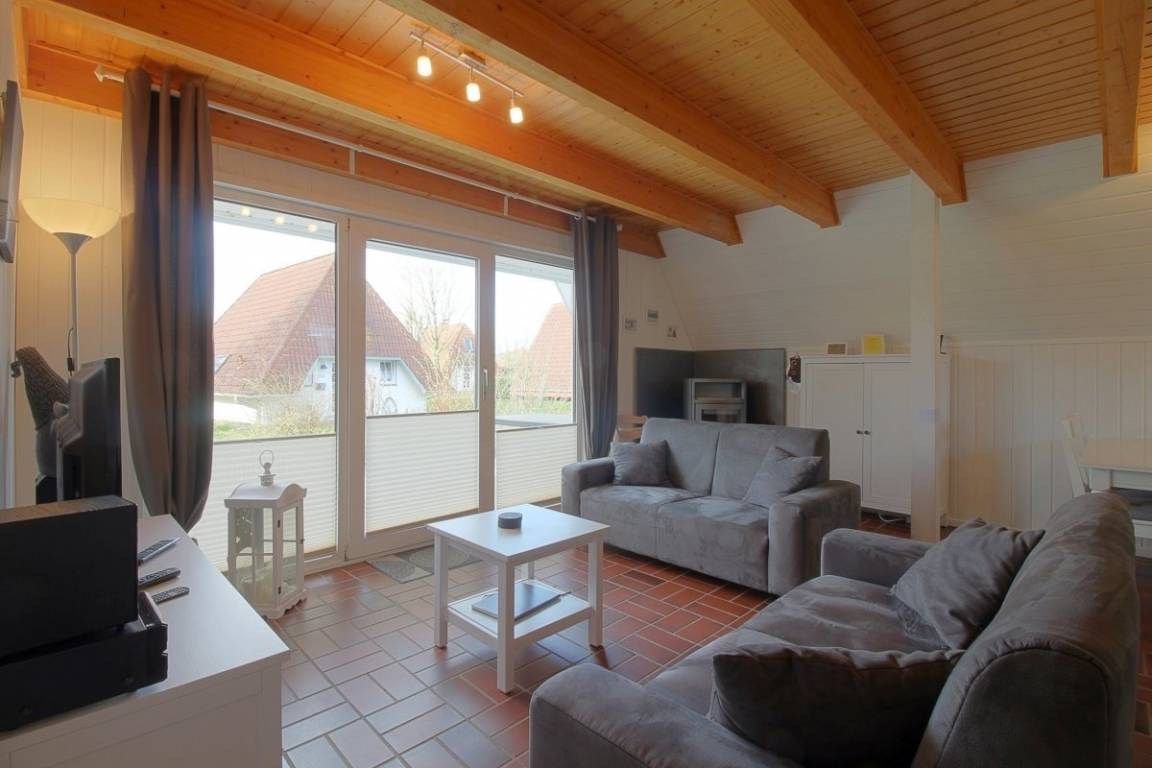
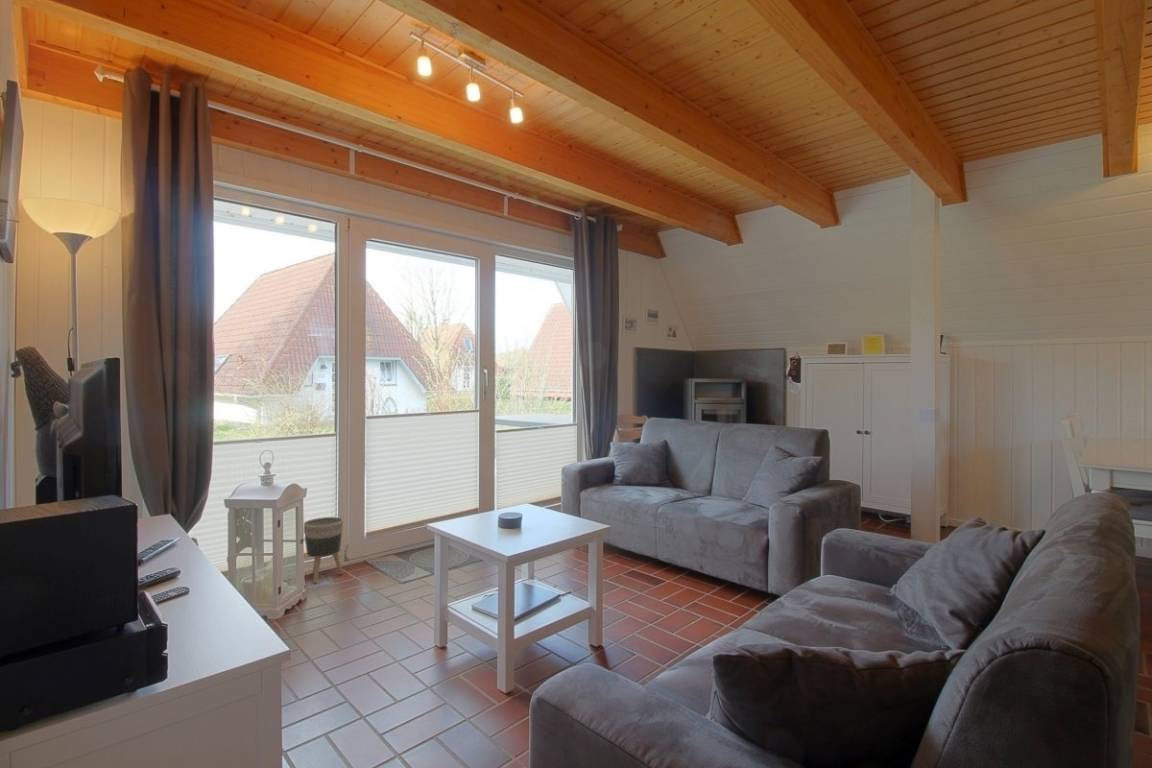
+ planter [303,516,345,584]
